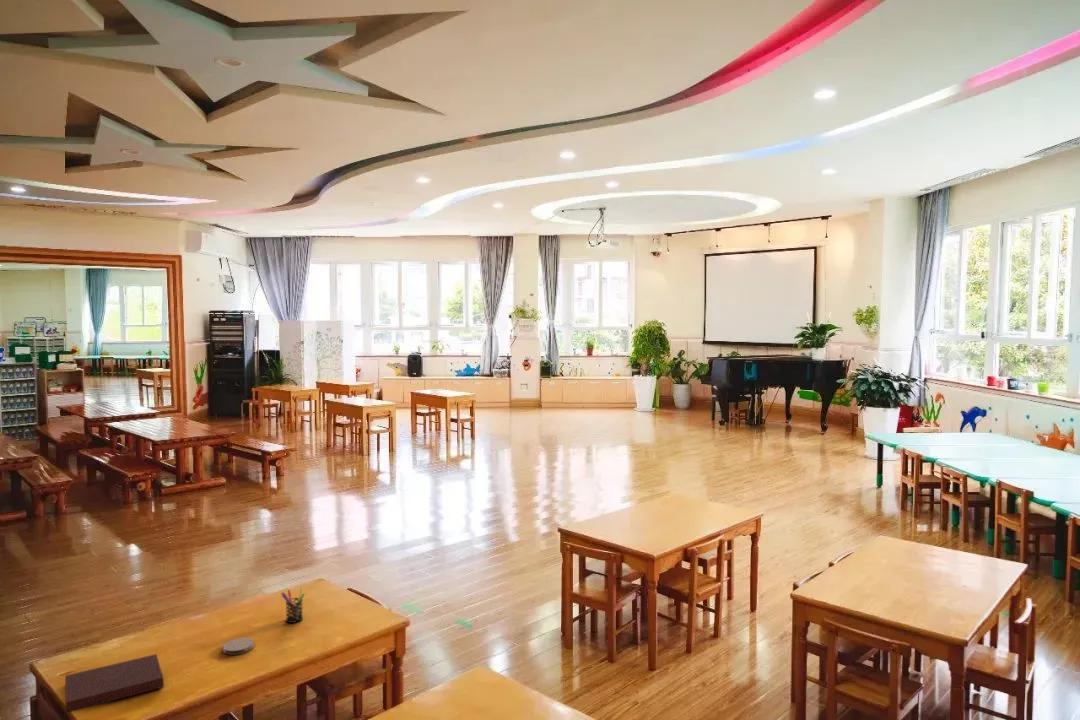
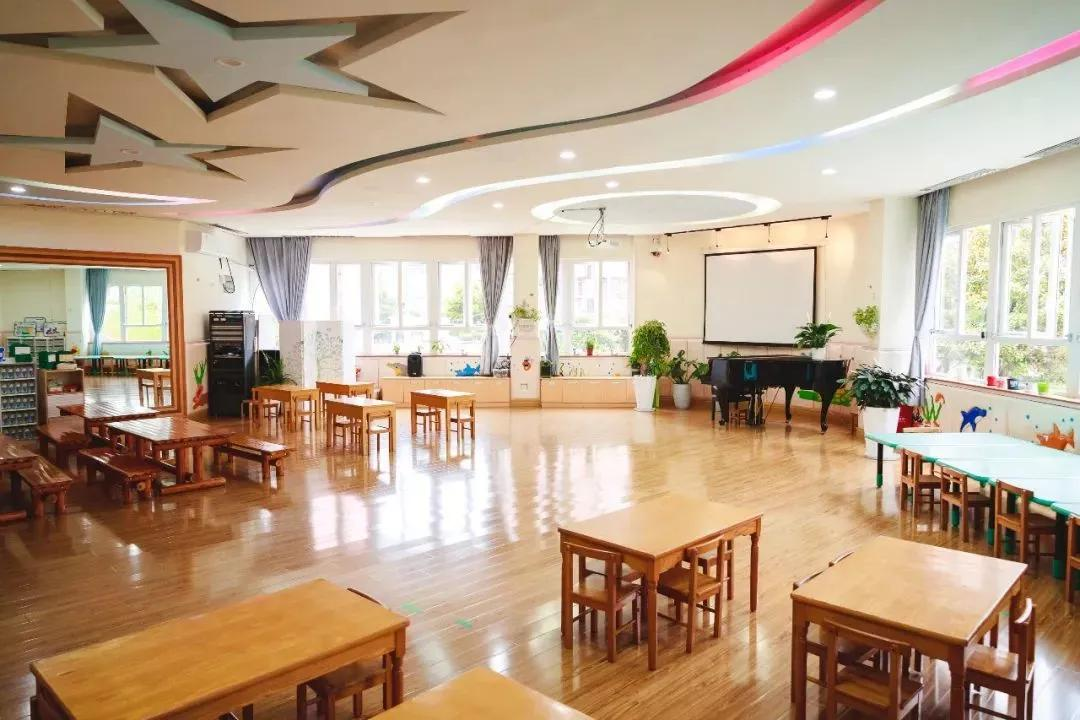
- pen holder [280,586,306,624]
- coaster [222,637,255,656]
- notebook [64,653,165,714]
